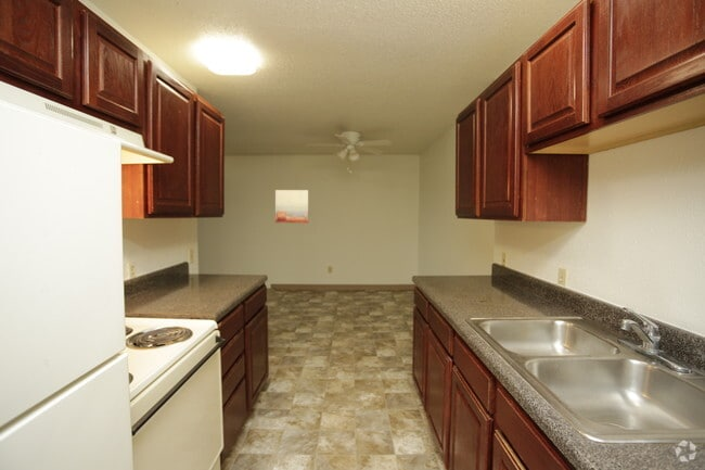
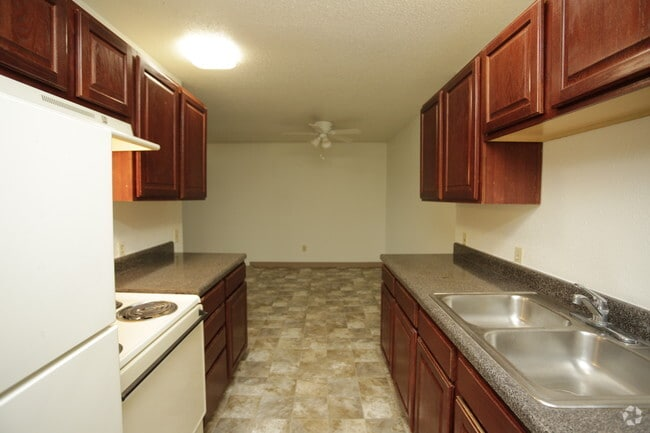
- wall art [274,189,309,224]
